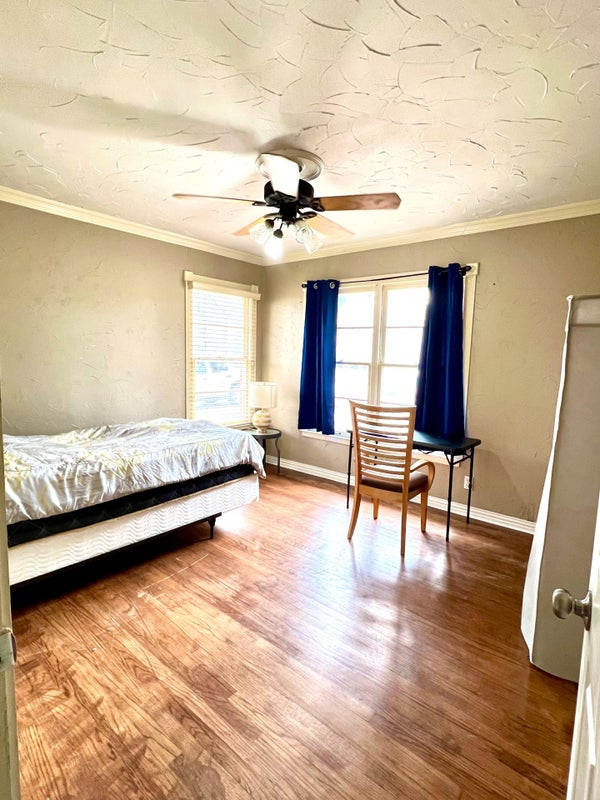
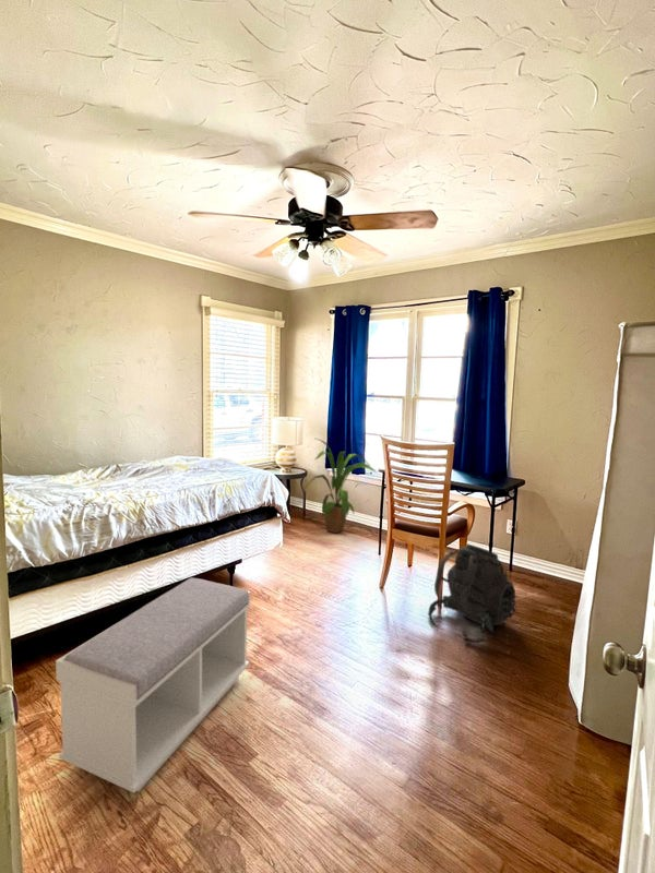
+ bench [55,577,251,794]
+ backpack [427,542,517,645]
+ house plant [303,438,378,535]
